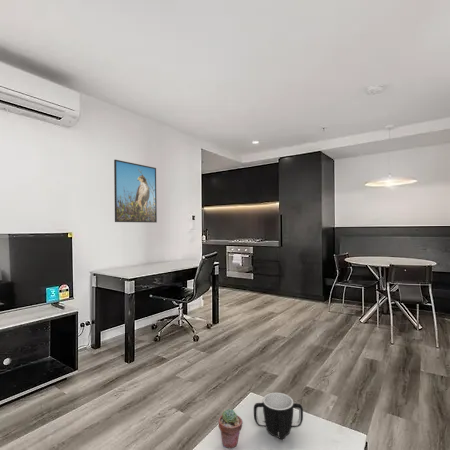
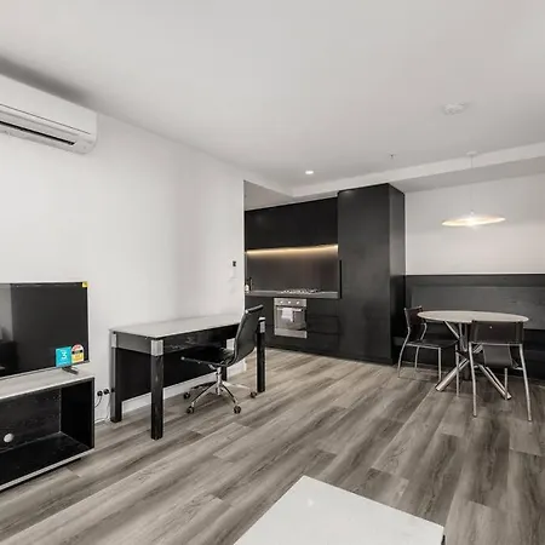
- mug [253,391,304,440]
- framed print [113,159,158,224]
- potted succulent [218,408,244,449]
